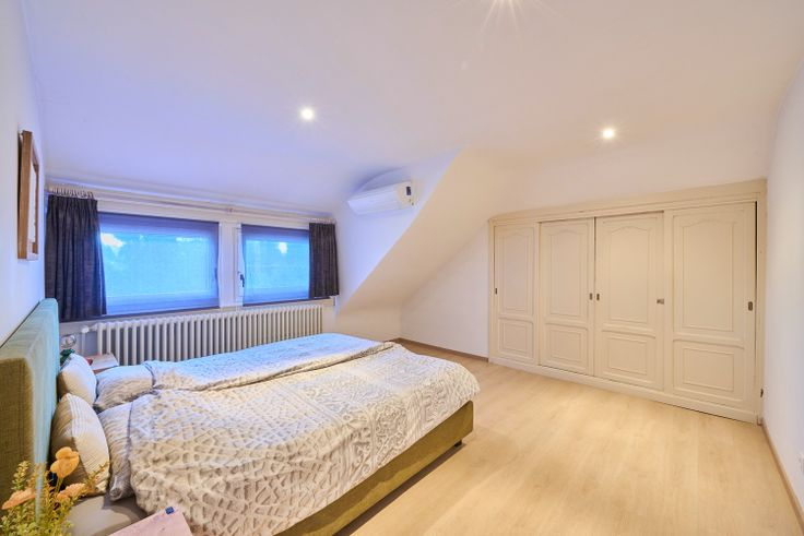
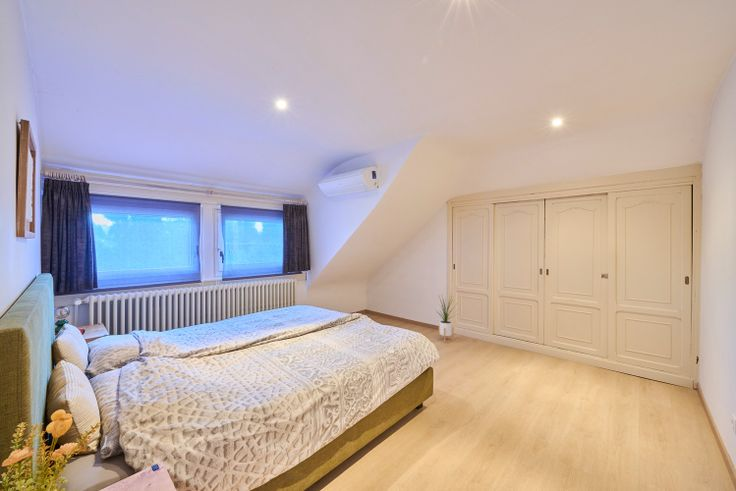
+ house plant [432,292,459,343]
